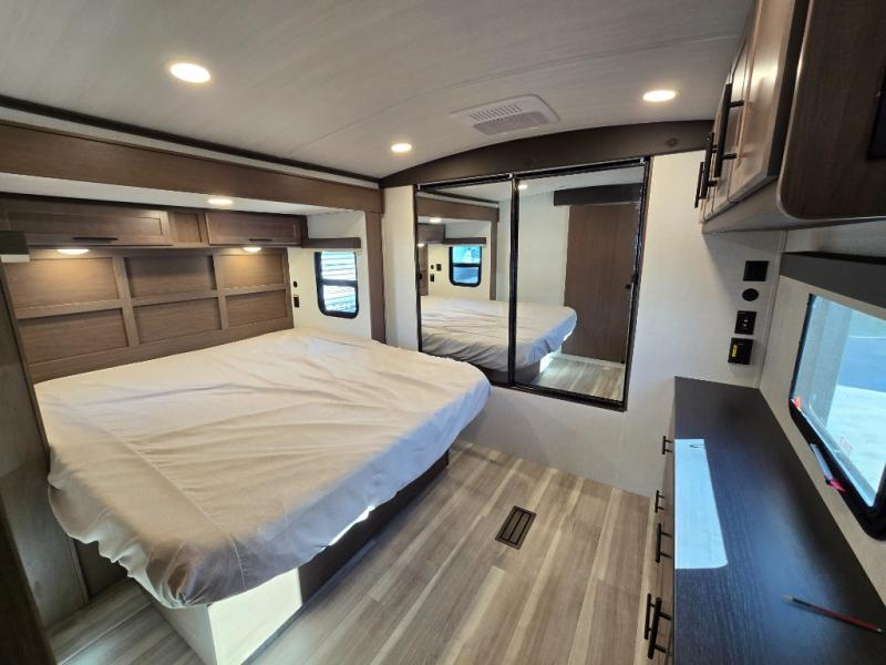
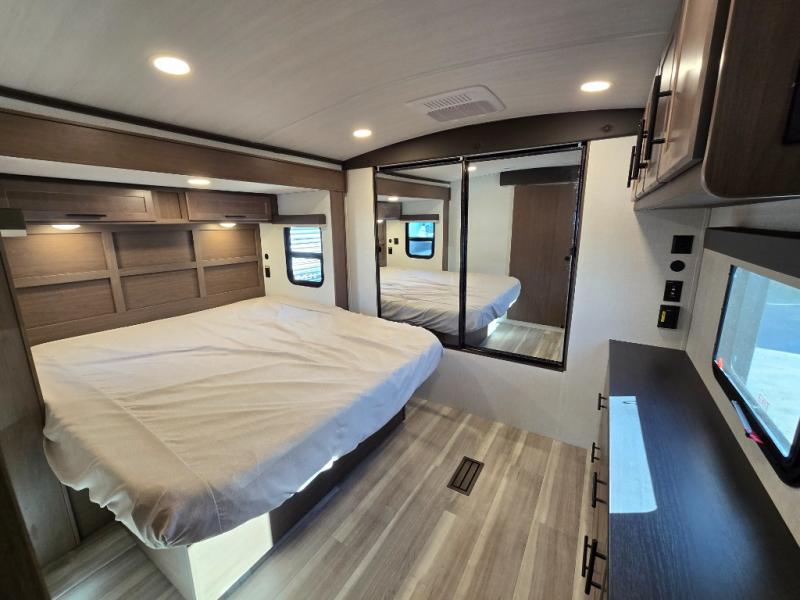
- pen [781,594,883,633]
